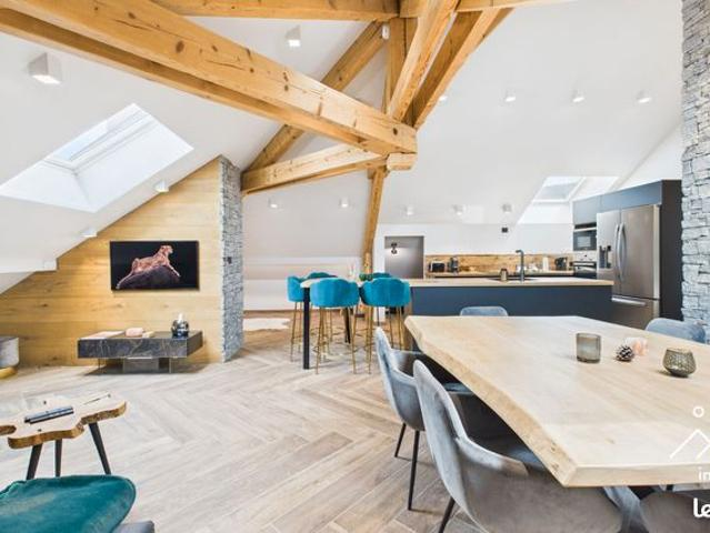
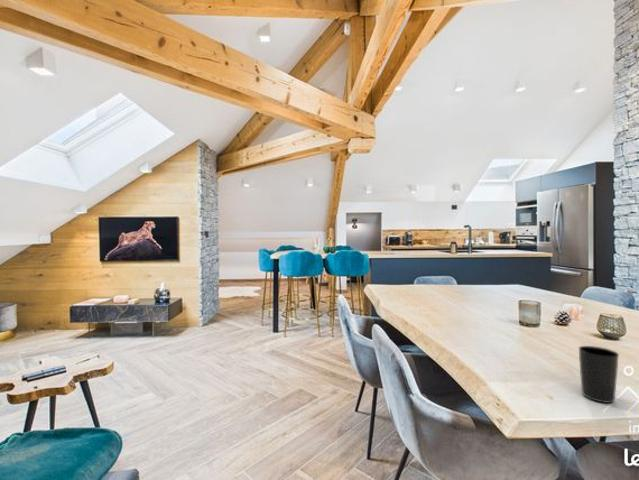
+ cup [578,345,620,404]
